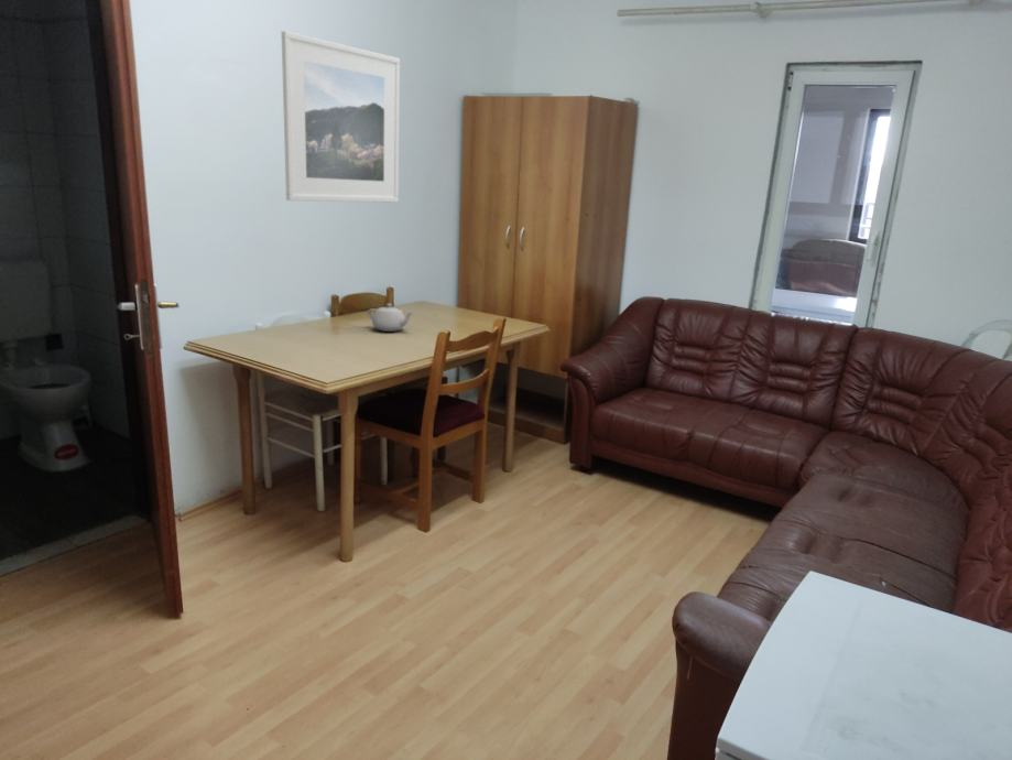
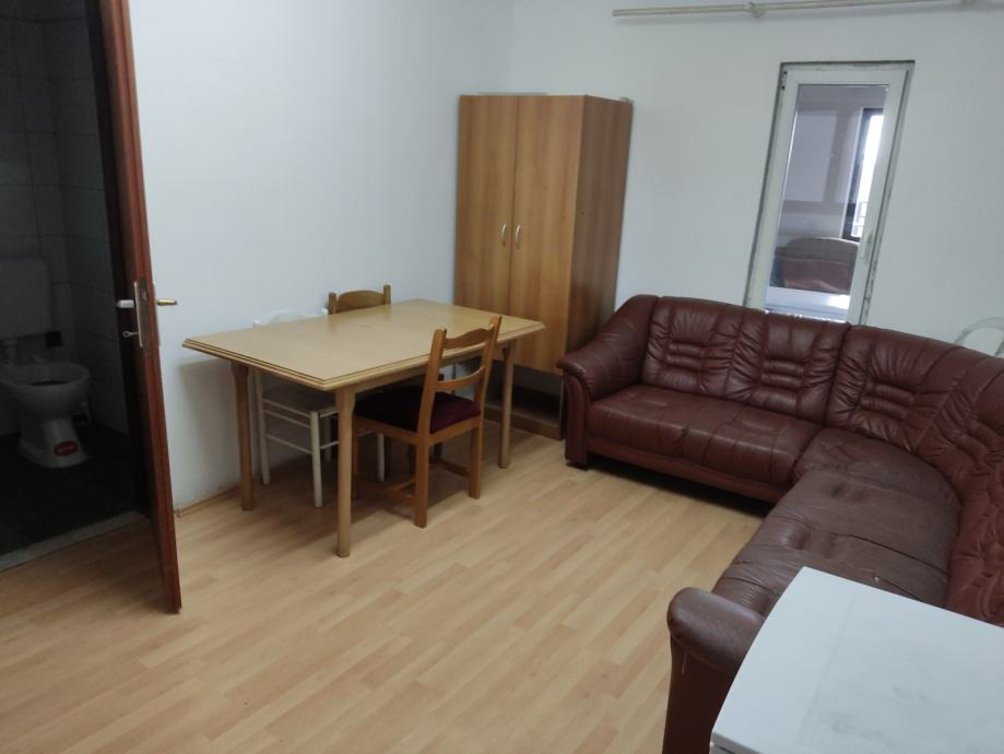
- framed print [281,30,401,204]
- teapot [367,303,414,333]
